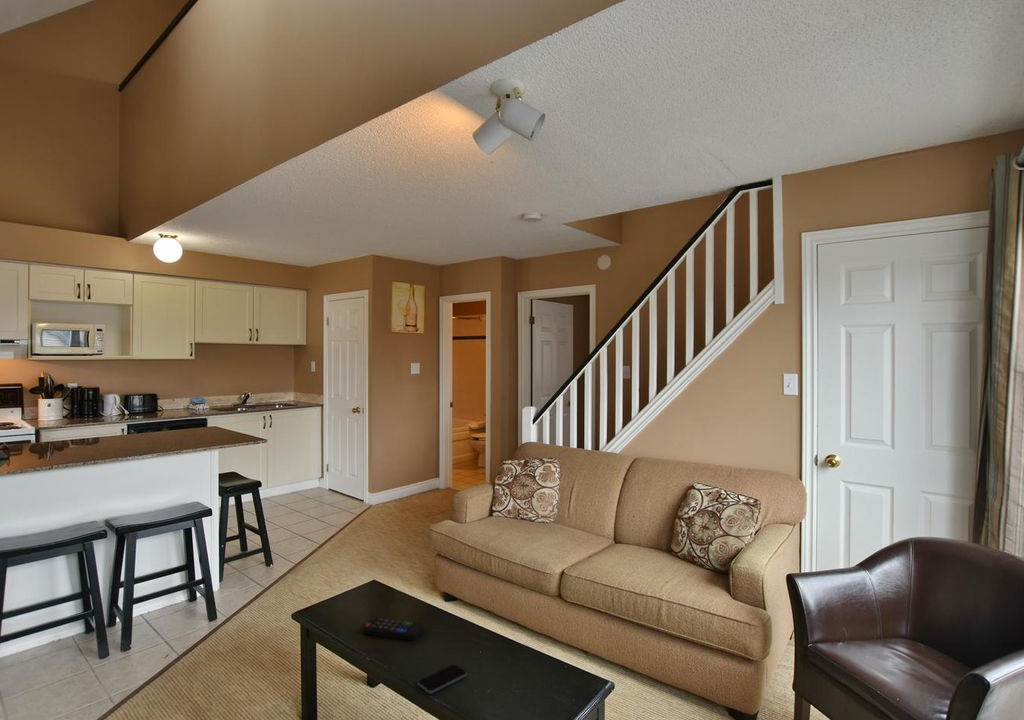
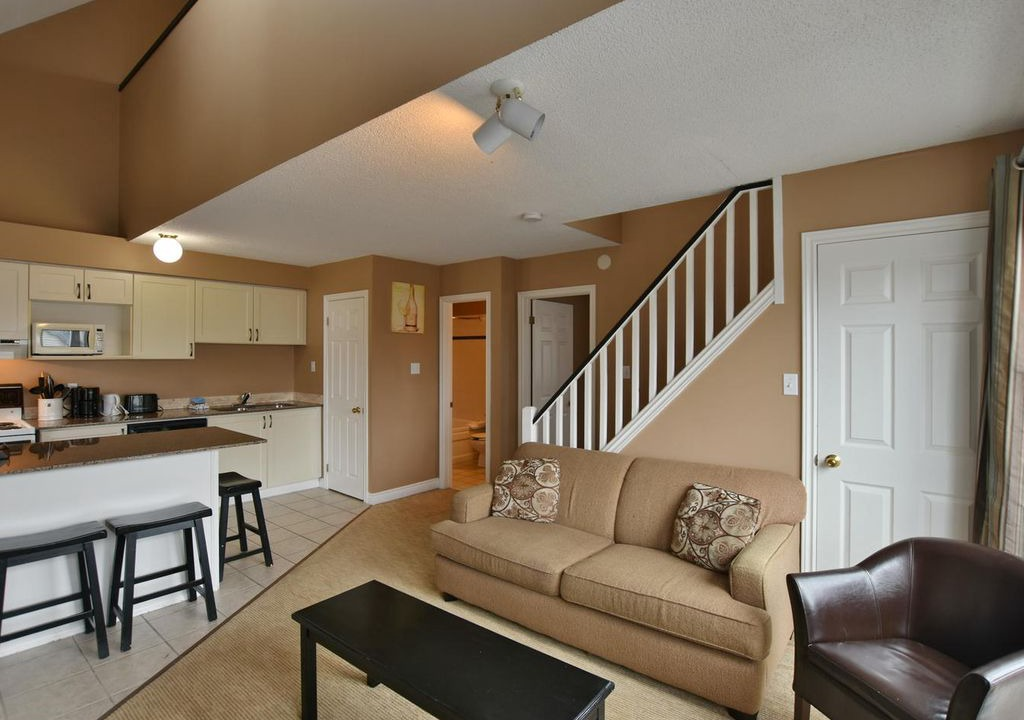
- remote control [362,616,425,642]
- smartphone [417,663,467,695]
